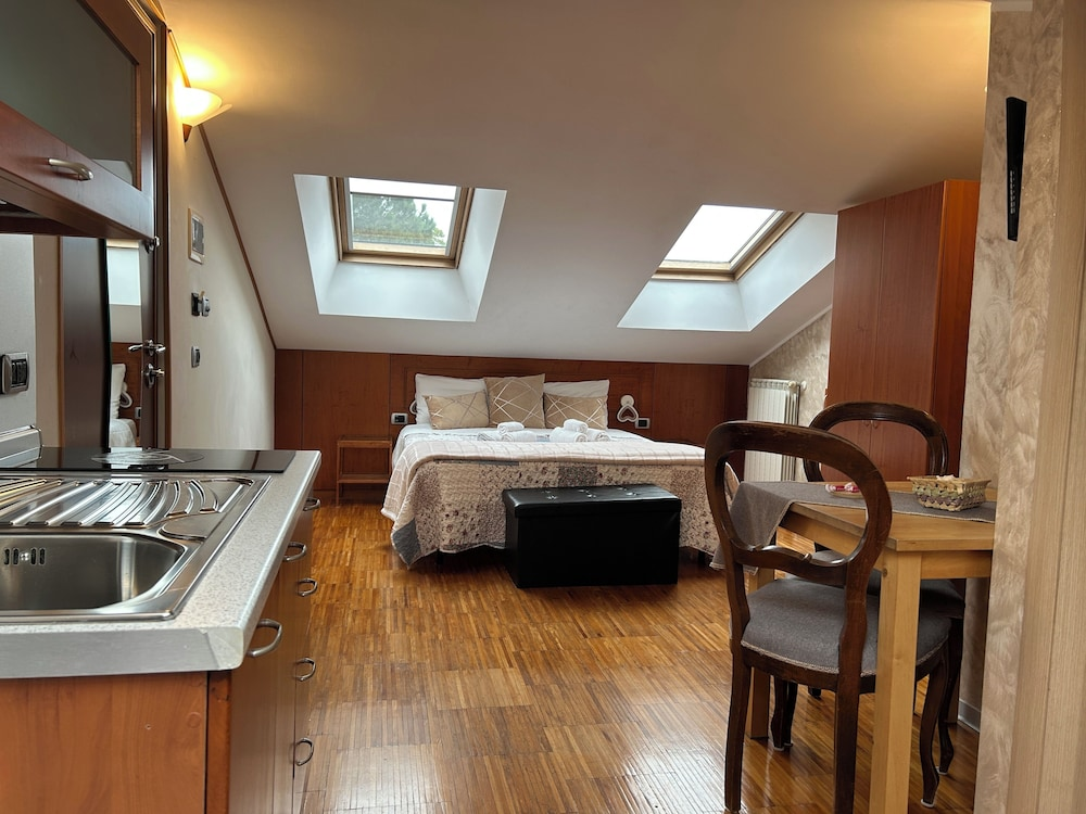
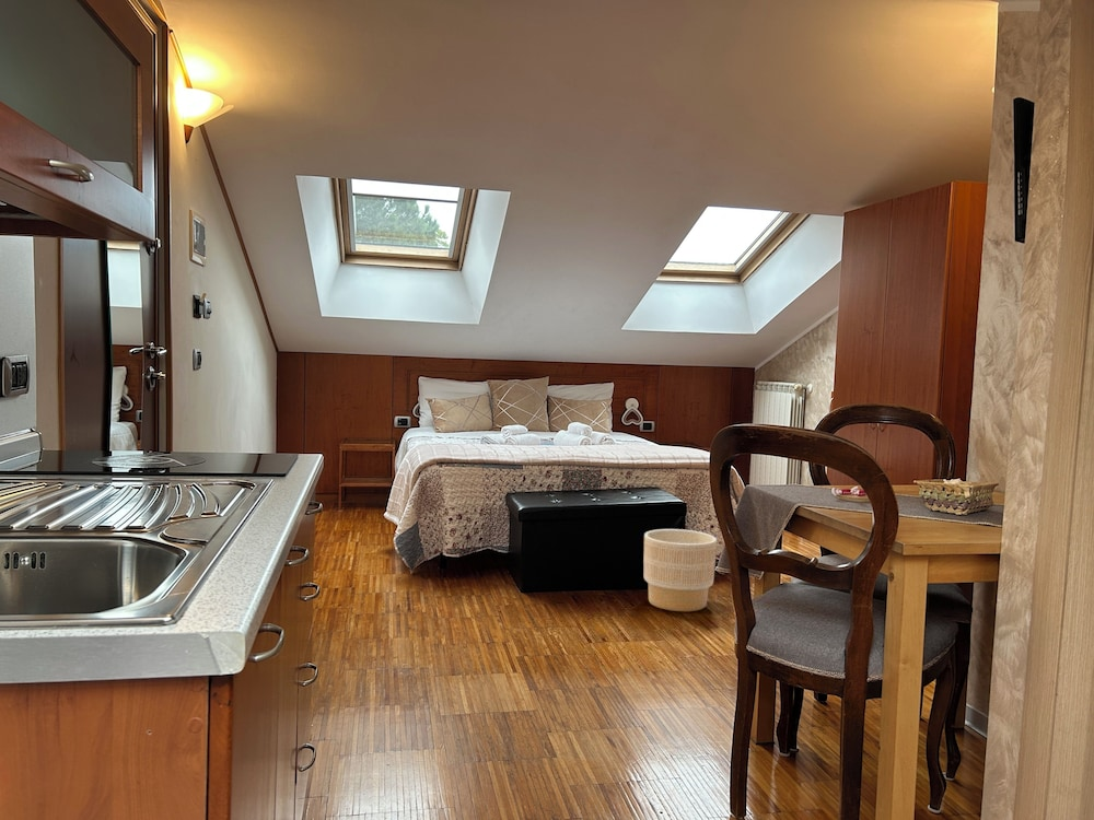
+ planter [643,528,718,612]
